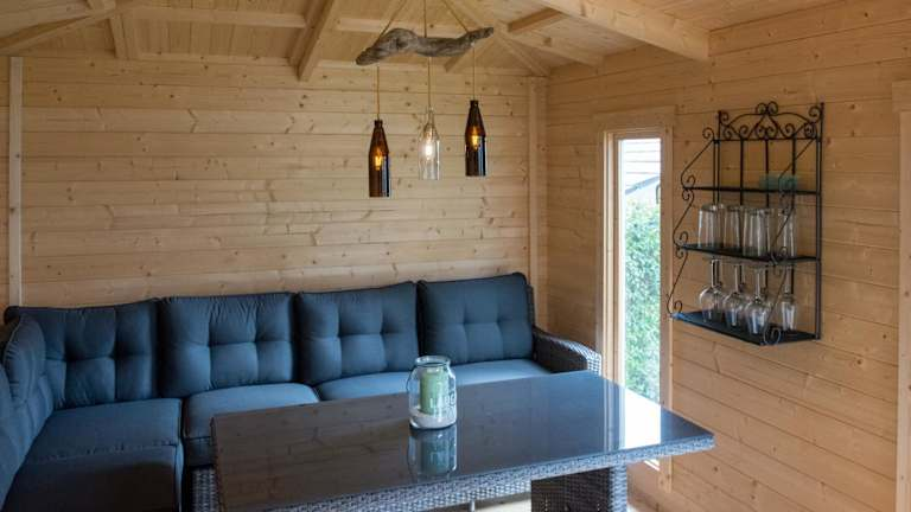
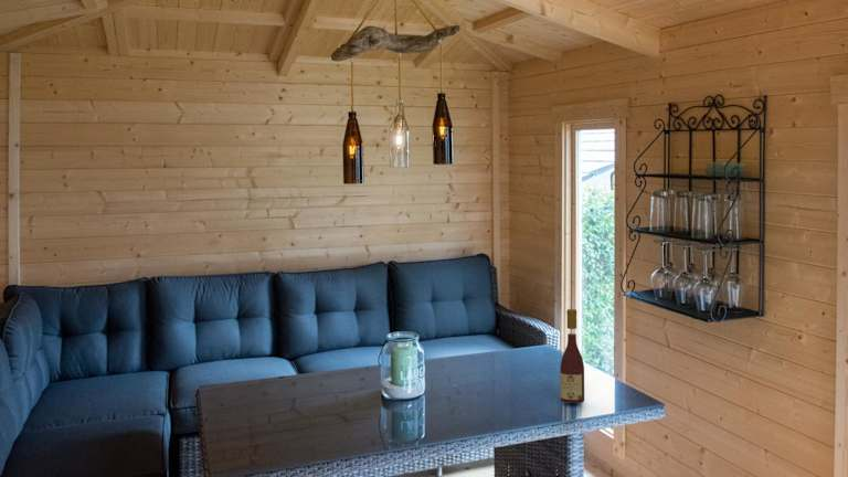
+ wine bottle [560,308,585,404]
